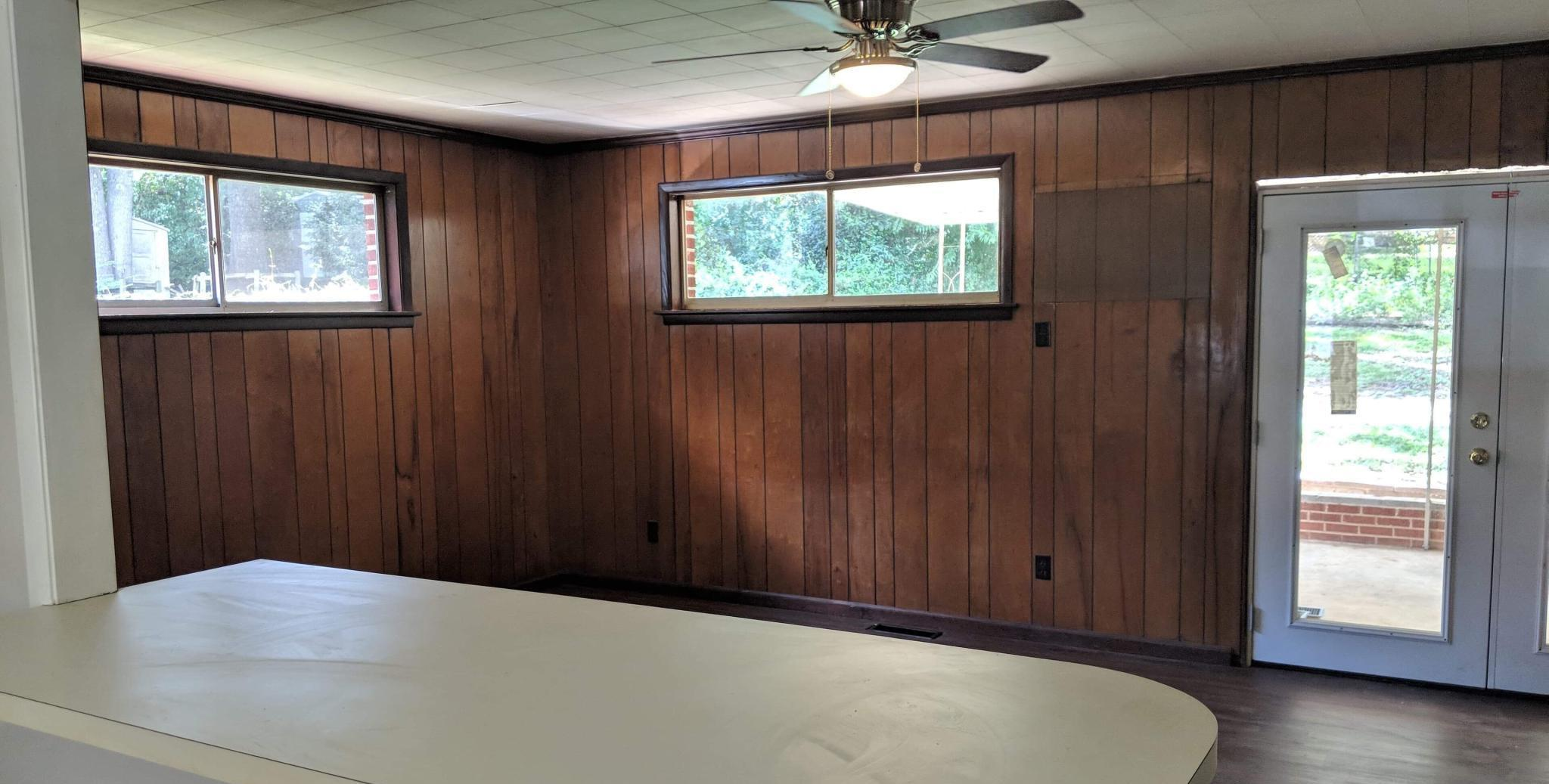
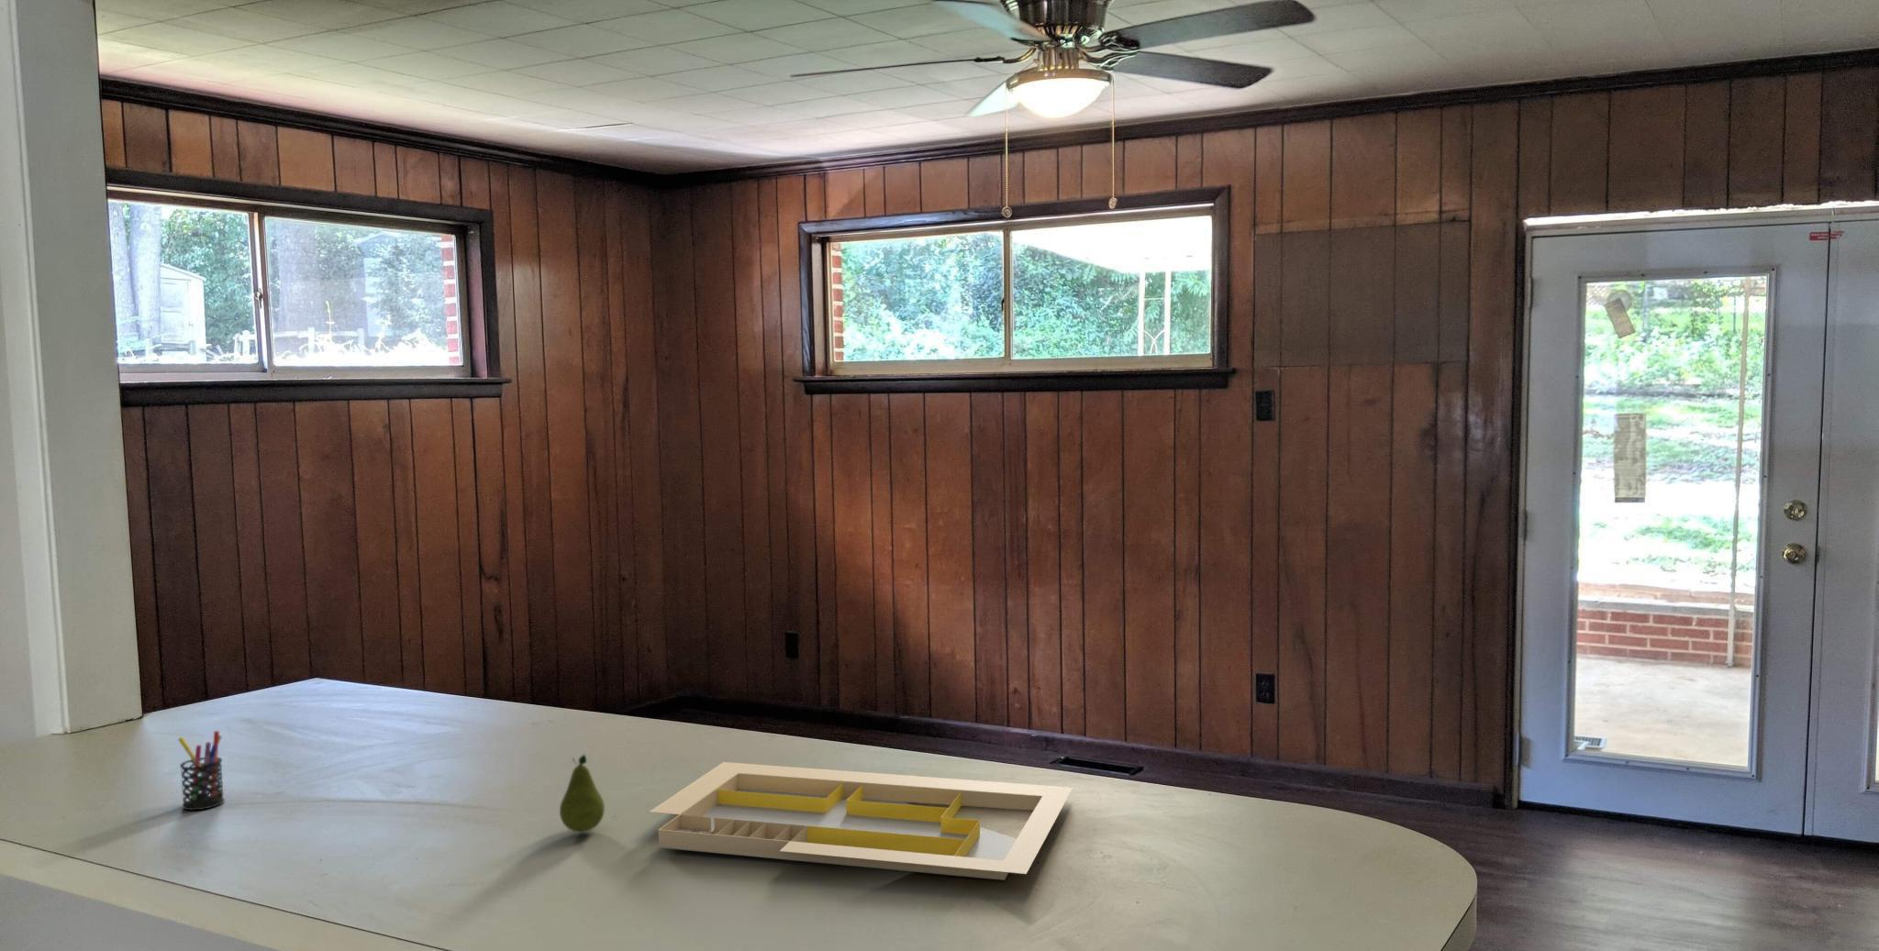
+ pen holder [177,730,226,812]
+ fruit [559,753,605,833]
+ serving tray [648,762,1074,882]
